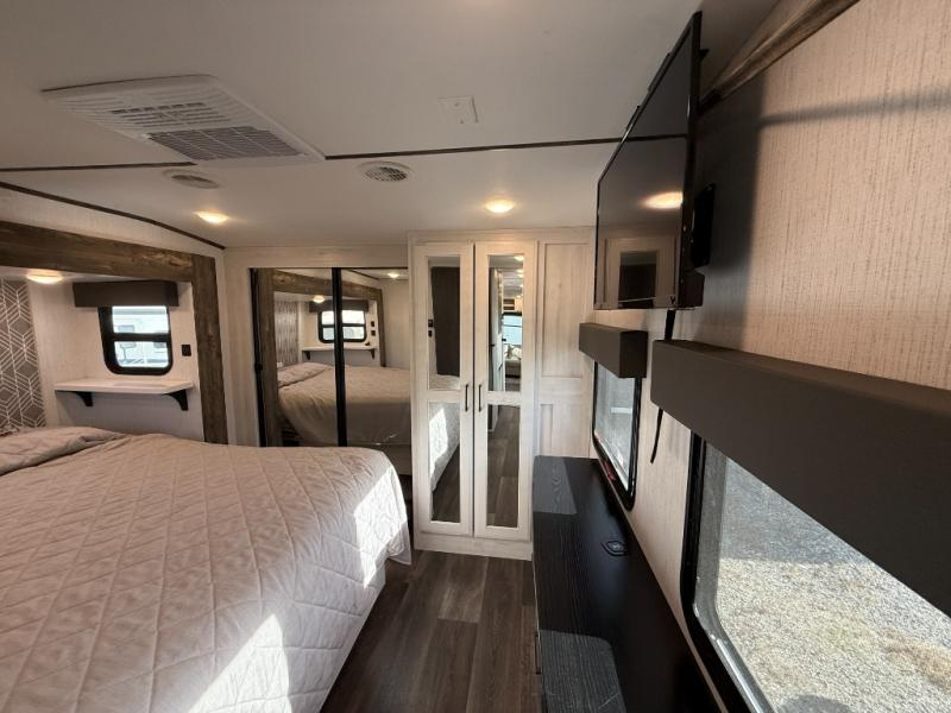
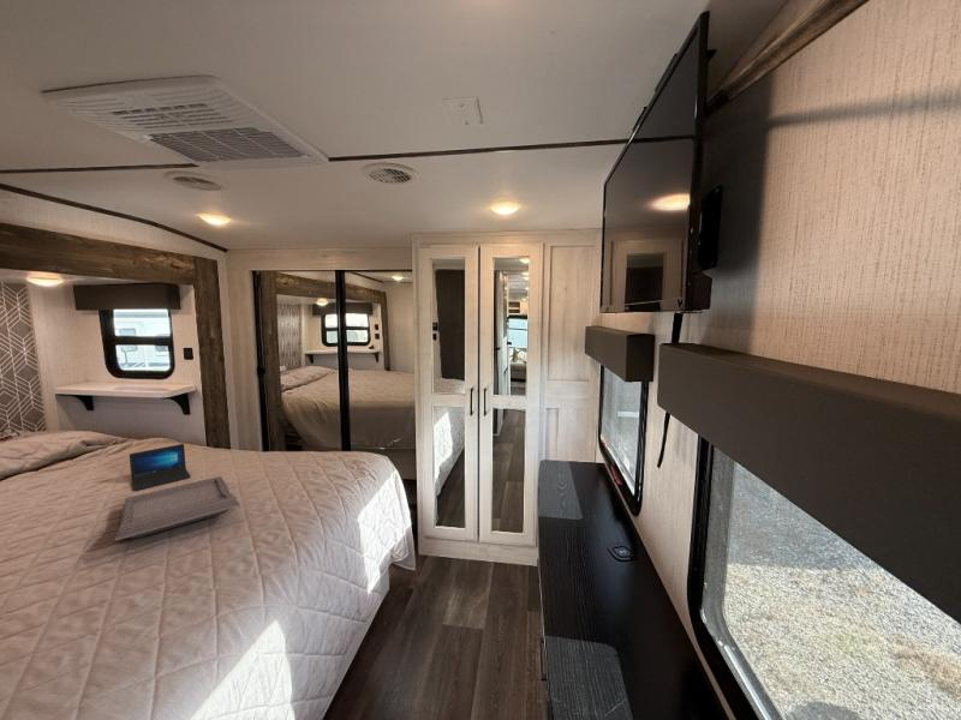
+ laptop [129,443,192,492]
+ serving tray [114,475,241,542]
